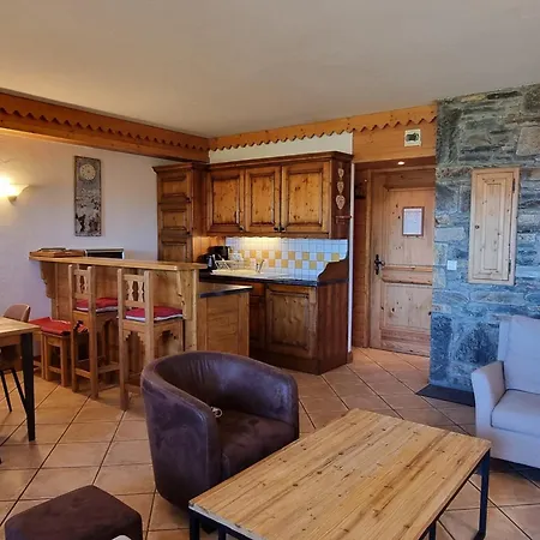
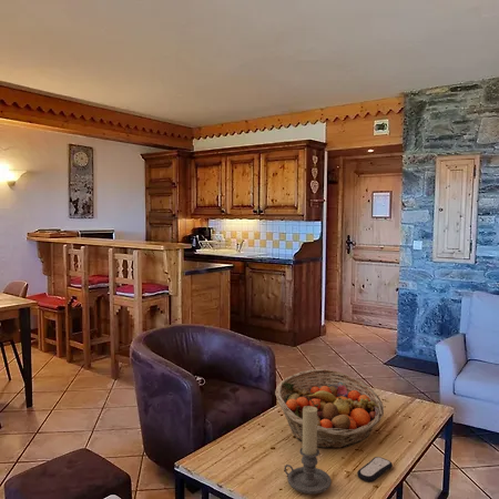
+ candle holder [283,406,333,495]
+ fruit basket [274,368,385,450]
+ remote control [356,456,394,482]
